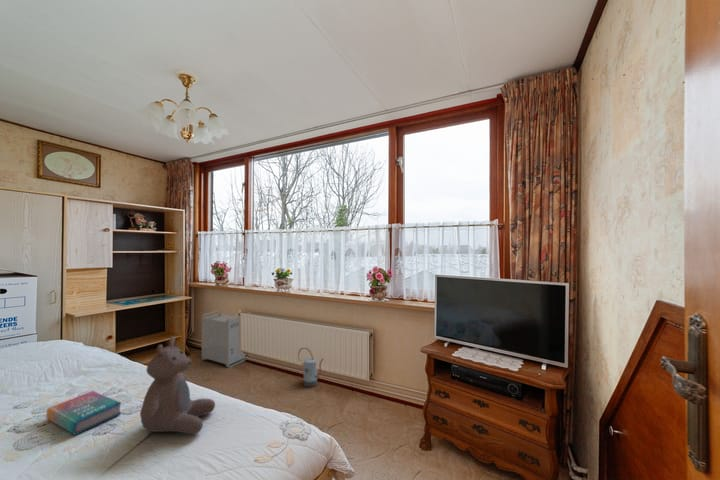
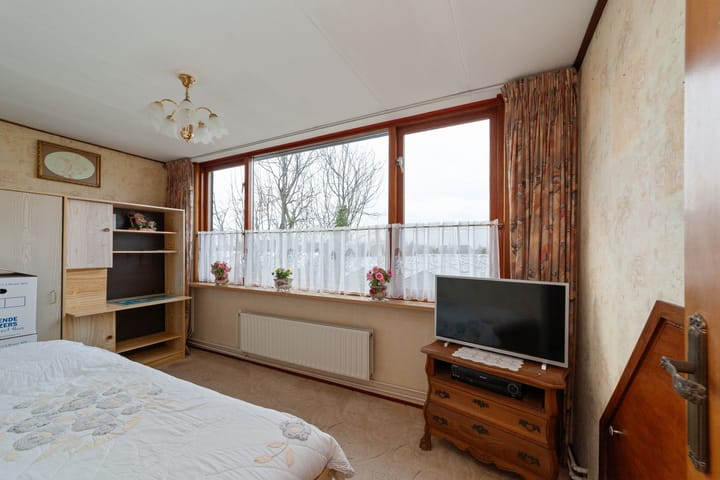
- book [46,390,122,436]
- storage bin [201,310,247,369]
- watering can [297,347,324,388]
- bear [139,335,216,435]
